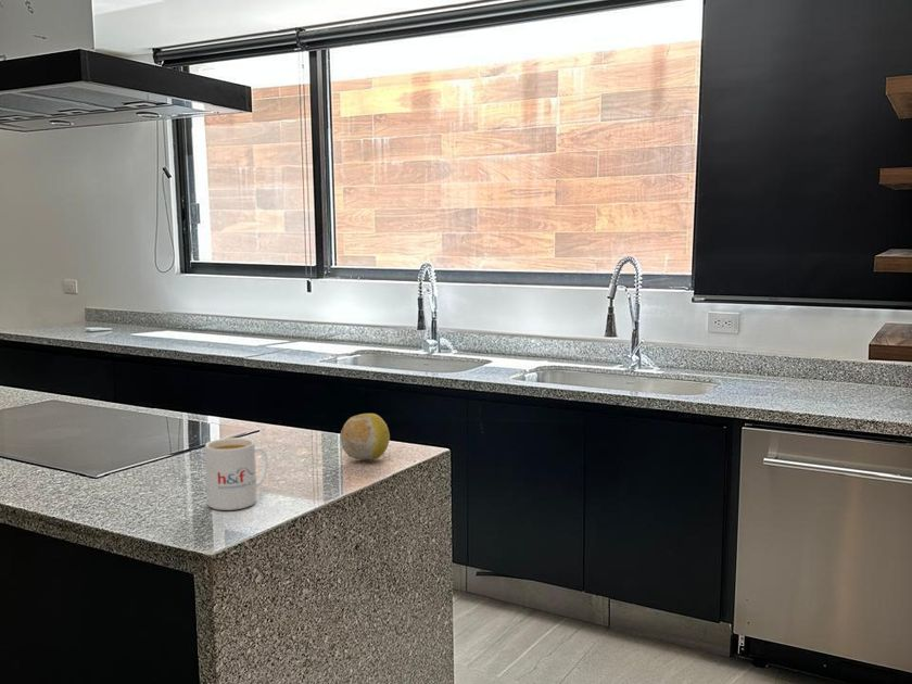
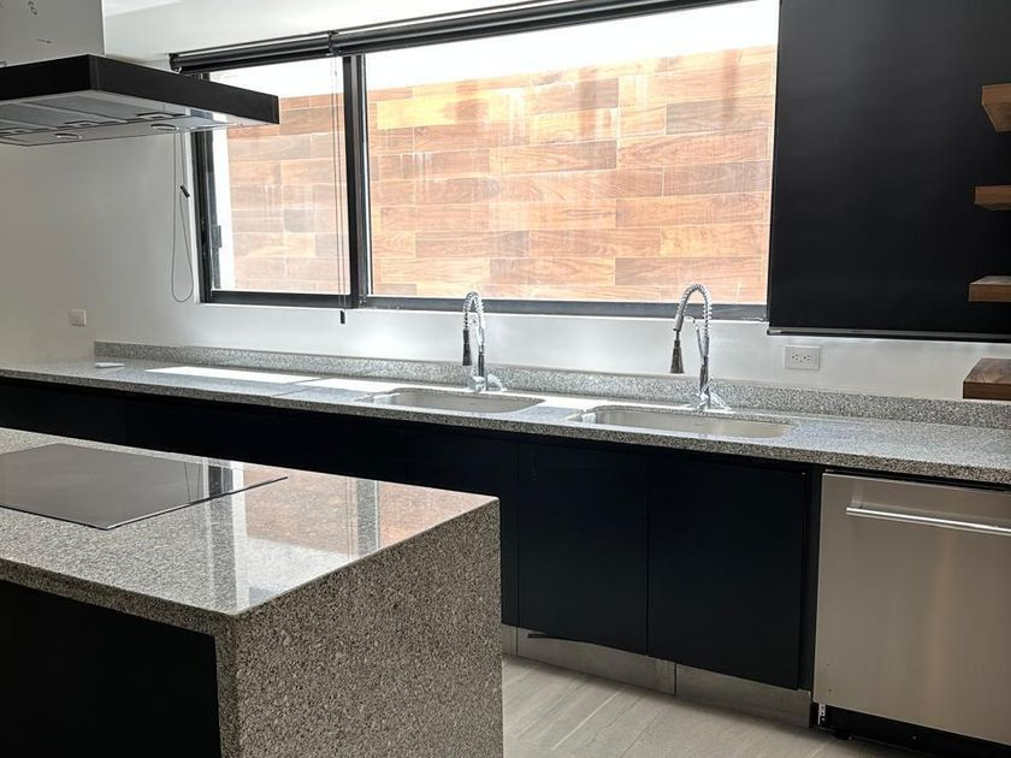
- mug [204,436,268,511]
- fruit [340,413,391,461]
